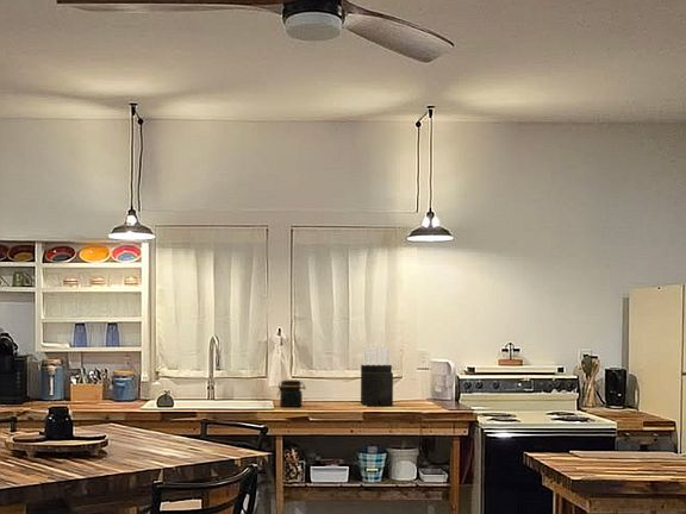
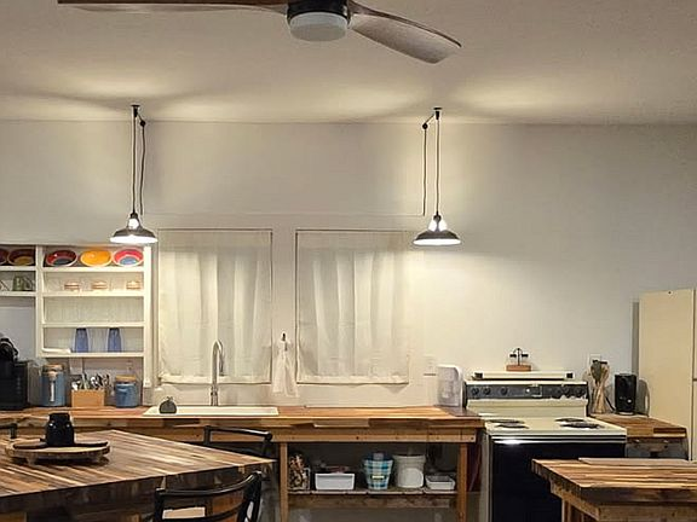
- jar [276,378,307,408]
- knife block [360,344,394,408]
